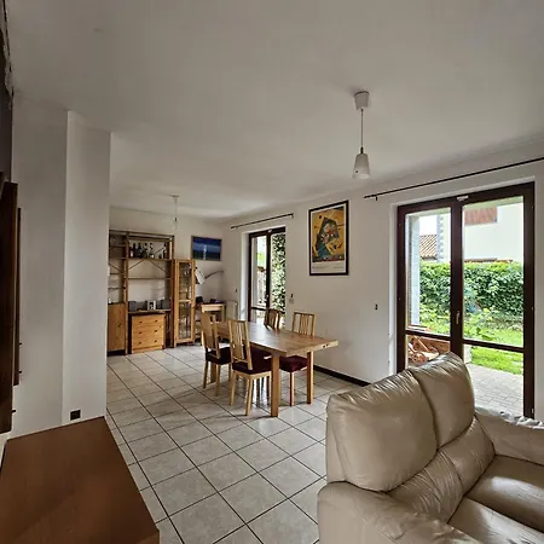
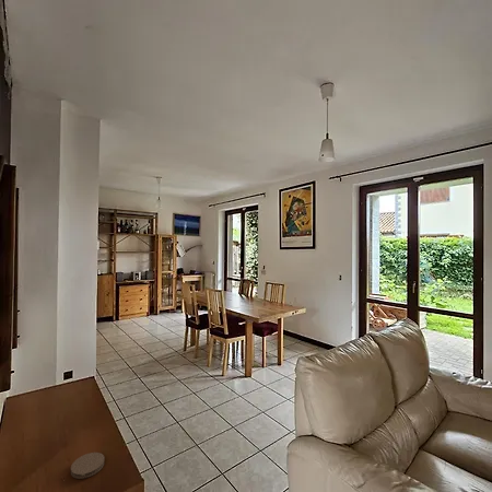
+ coaster [70,452,106,480]
